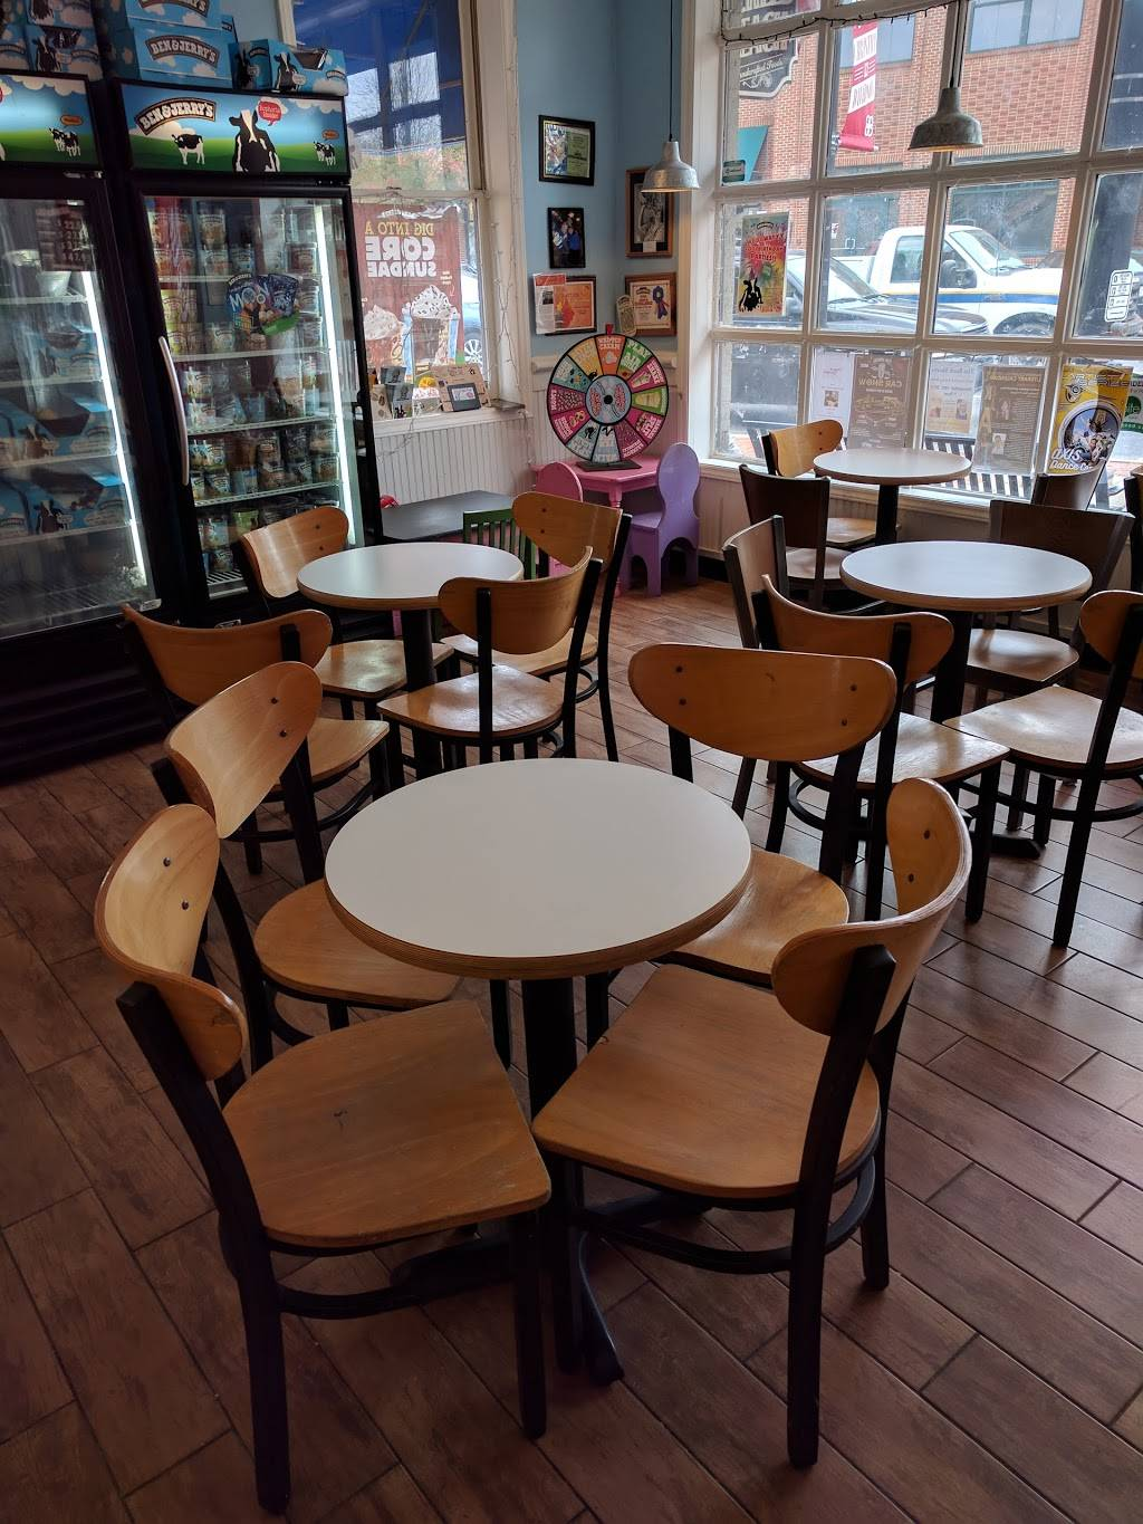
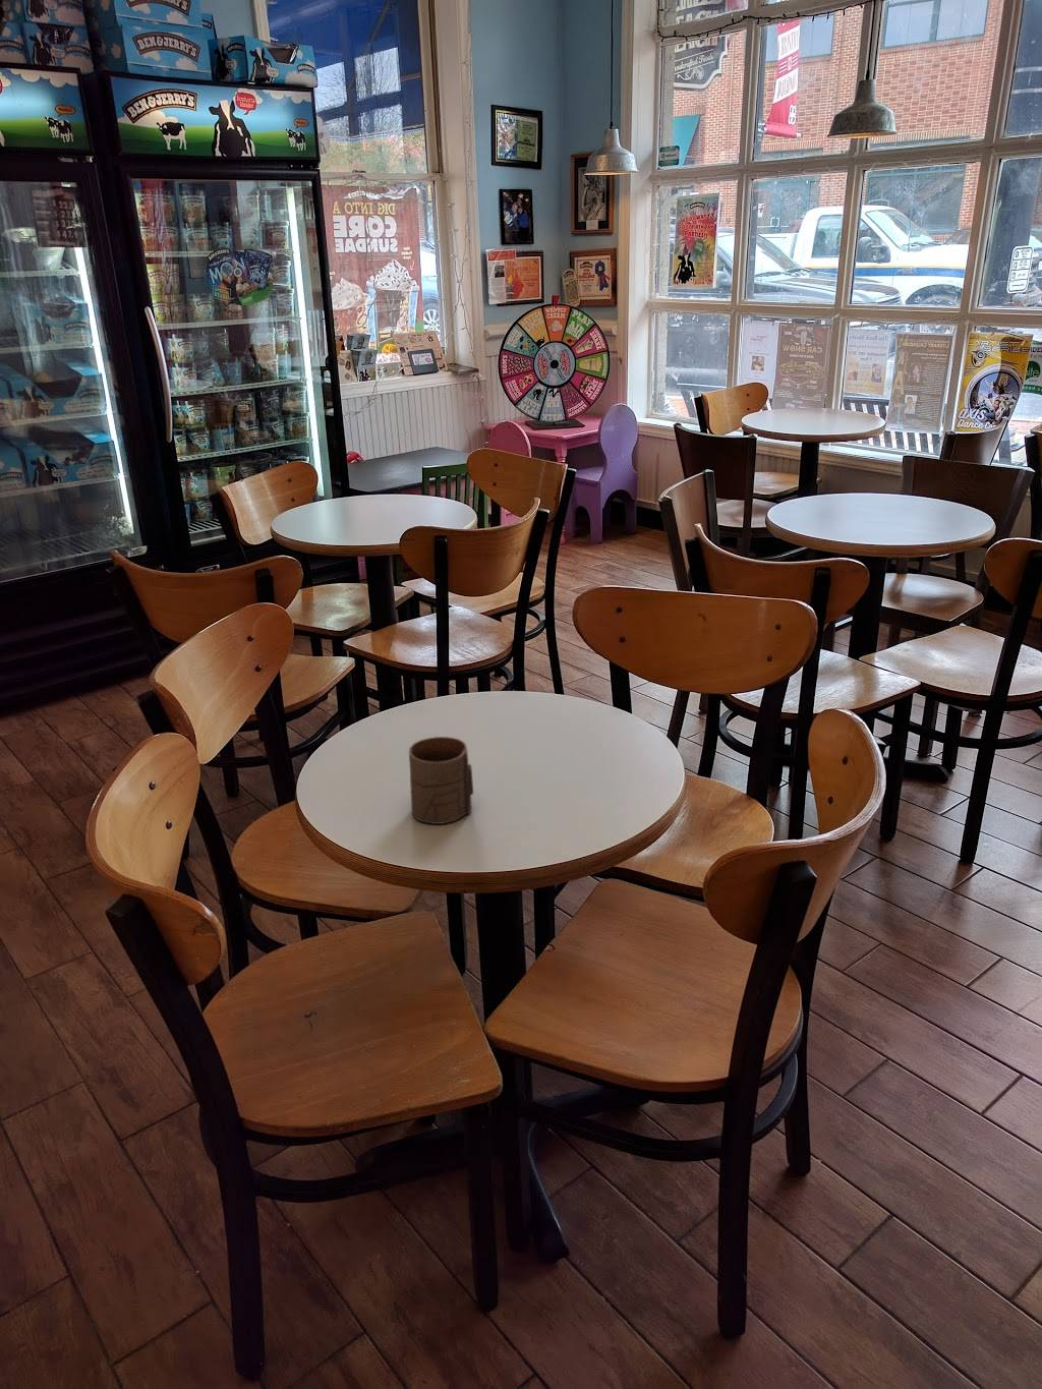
+ cup [408,736,474,825]
